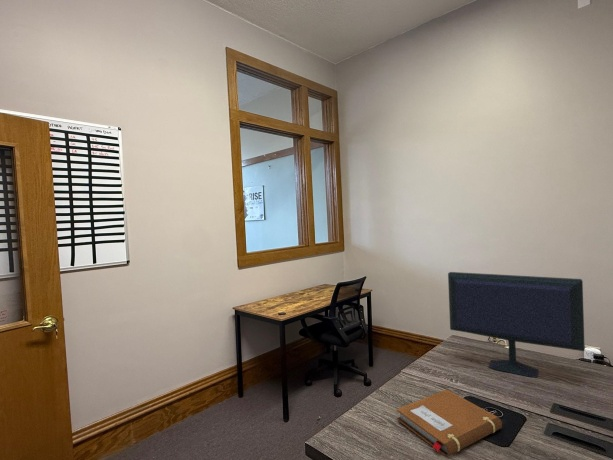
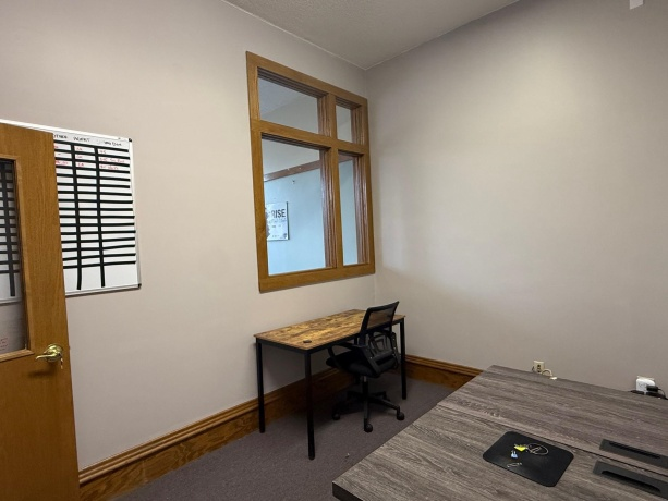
- computer monitor [447,271,586,379]
- notebook [396,389,503,458]
